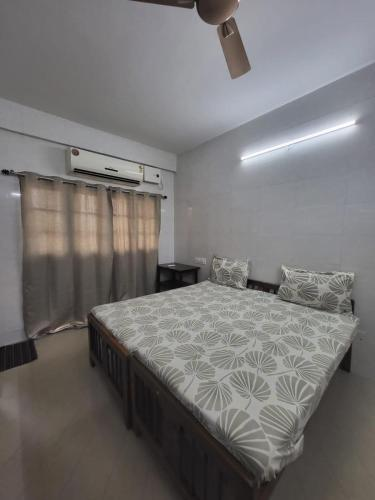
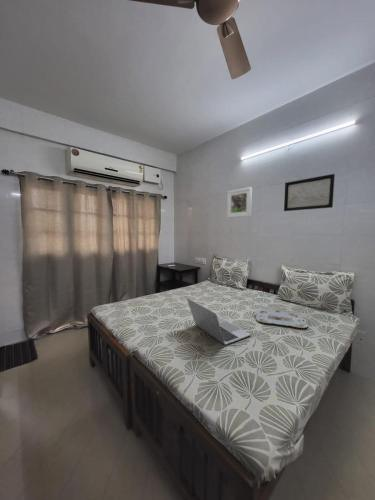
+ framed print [226,186,253,219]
+ wall art [283,173,336,212]
+ laptop [186,297,252,346]
+ serving tray [254,307,309,329]
